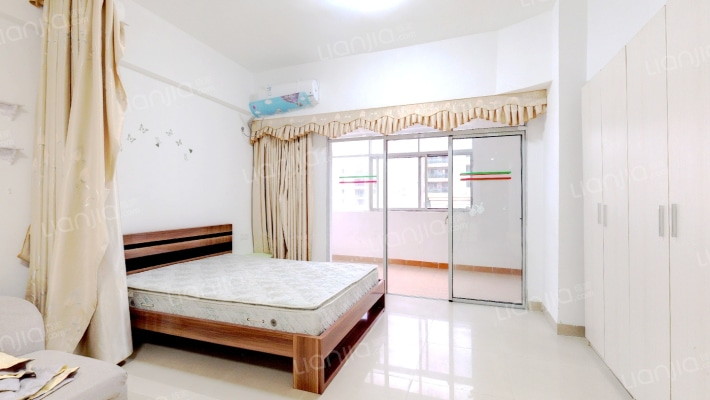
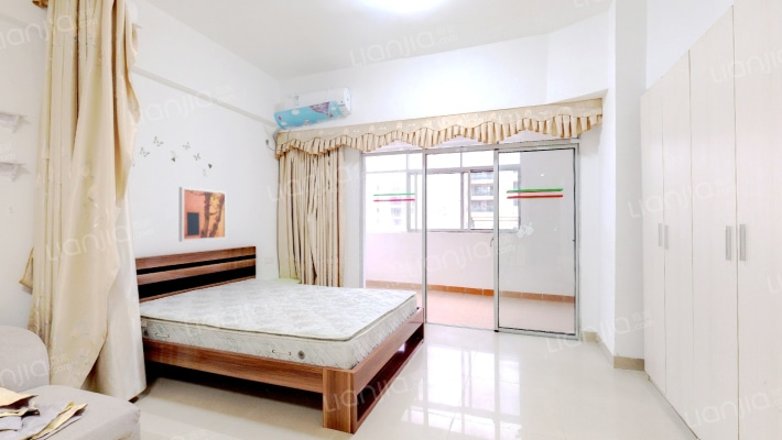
+ wall art [178,186,228,243]
